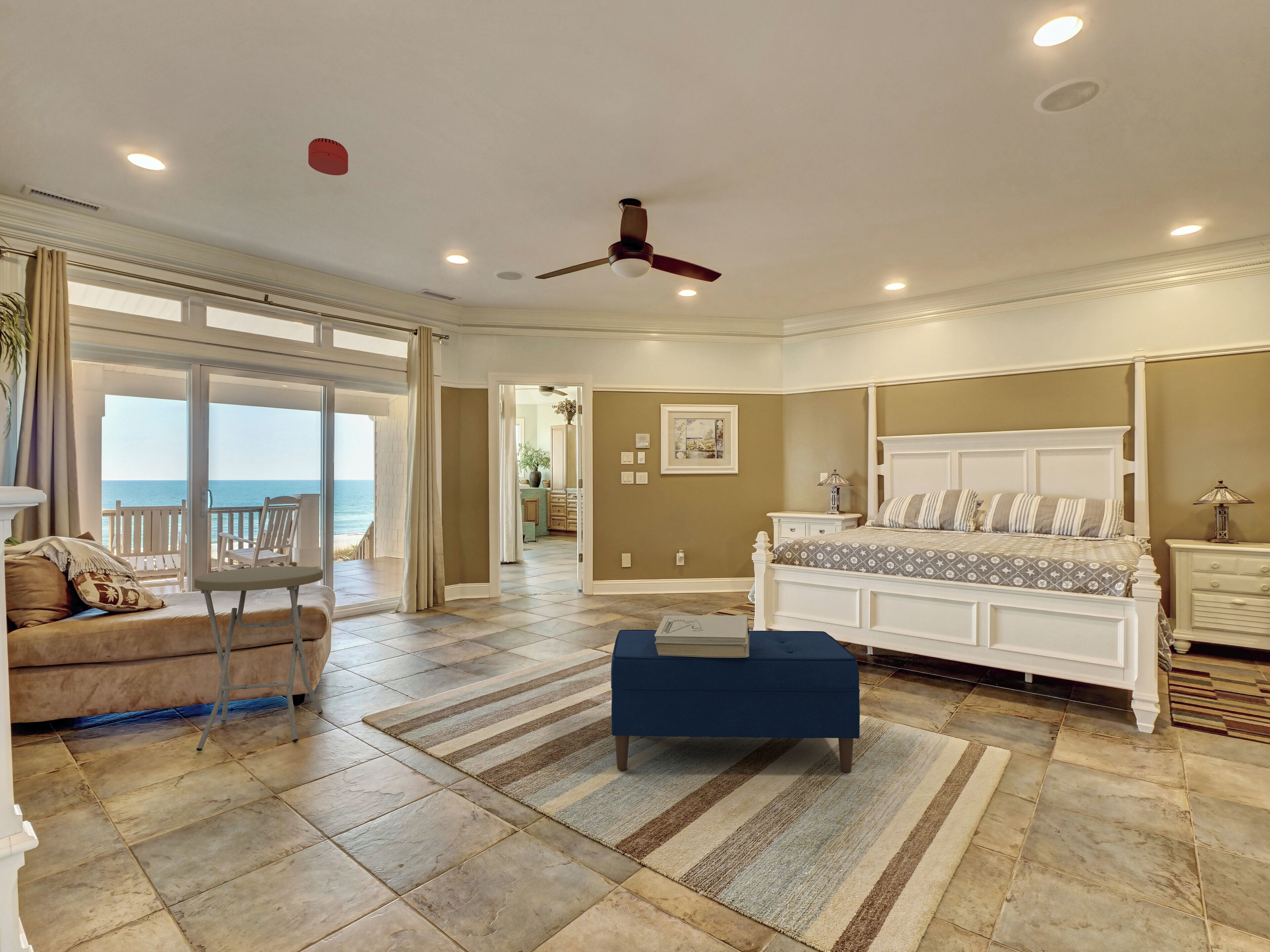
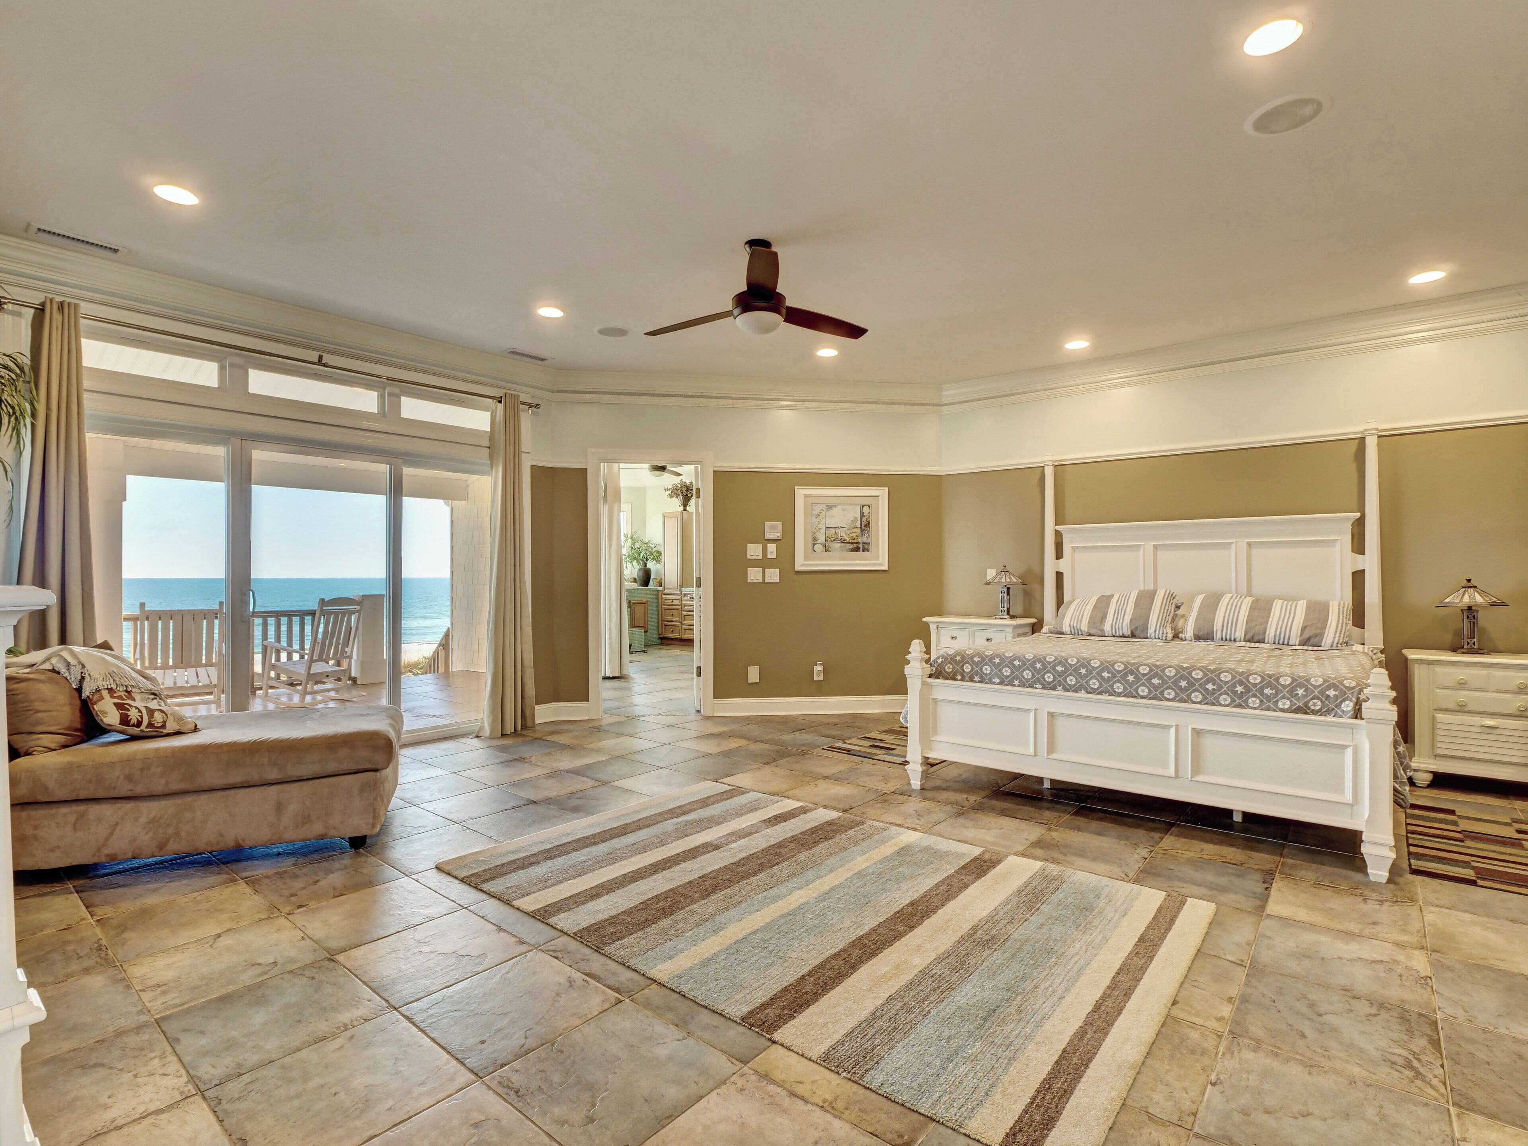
- side table [194,566,323,751]
- books [655,615,749,658]
- bench [611,629,860,773]
- smoke detector [308,138,349,176]
